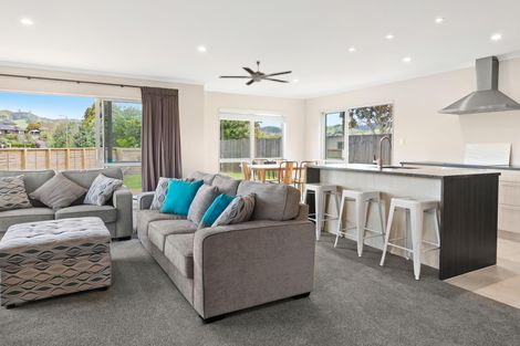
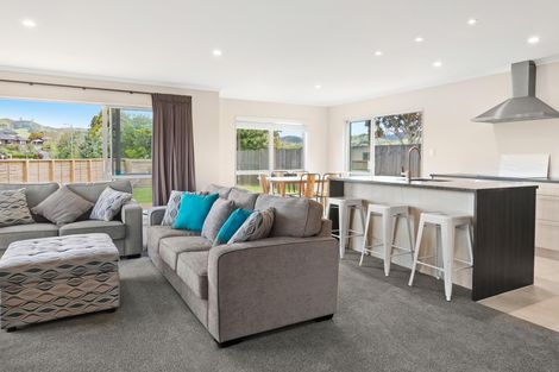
- ceiling fan [219,60,293,86]
